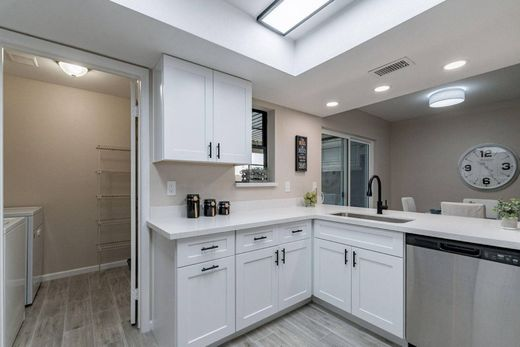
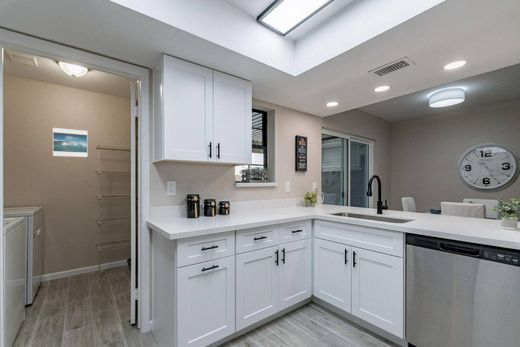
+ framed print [52,127,88,158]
